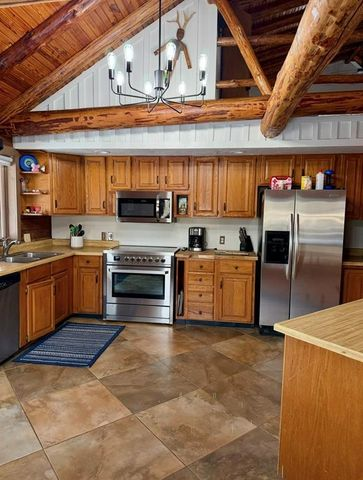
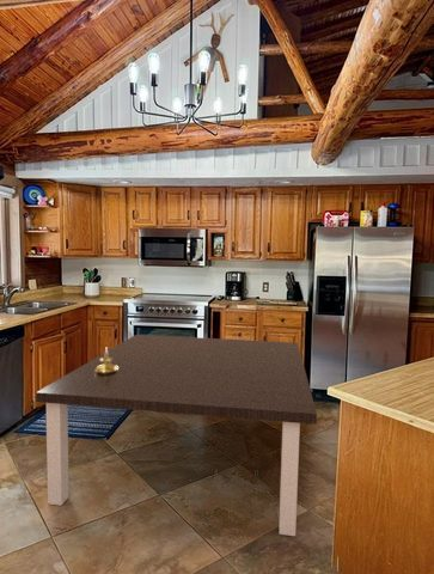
+ candle holder [96,348,118,374]
+ dining table [35,334,318,537]
